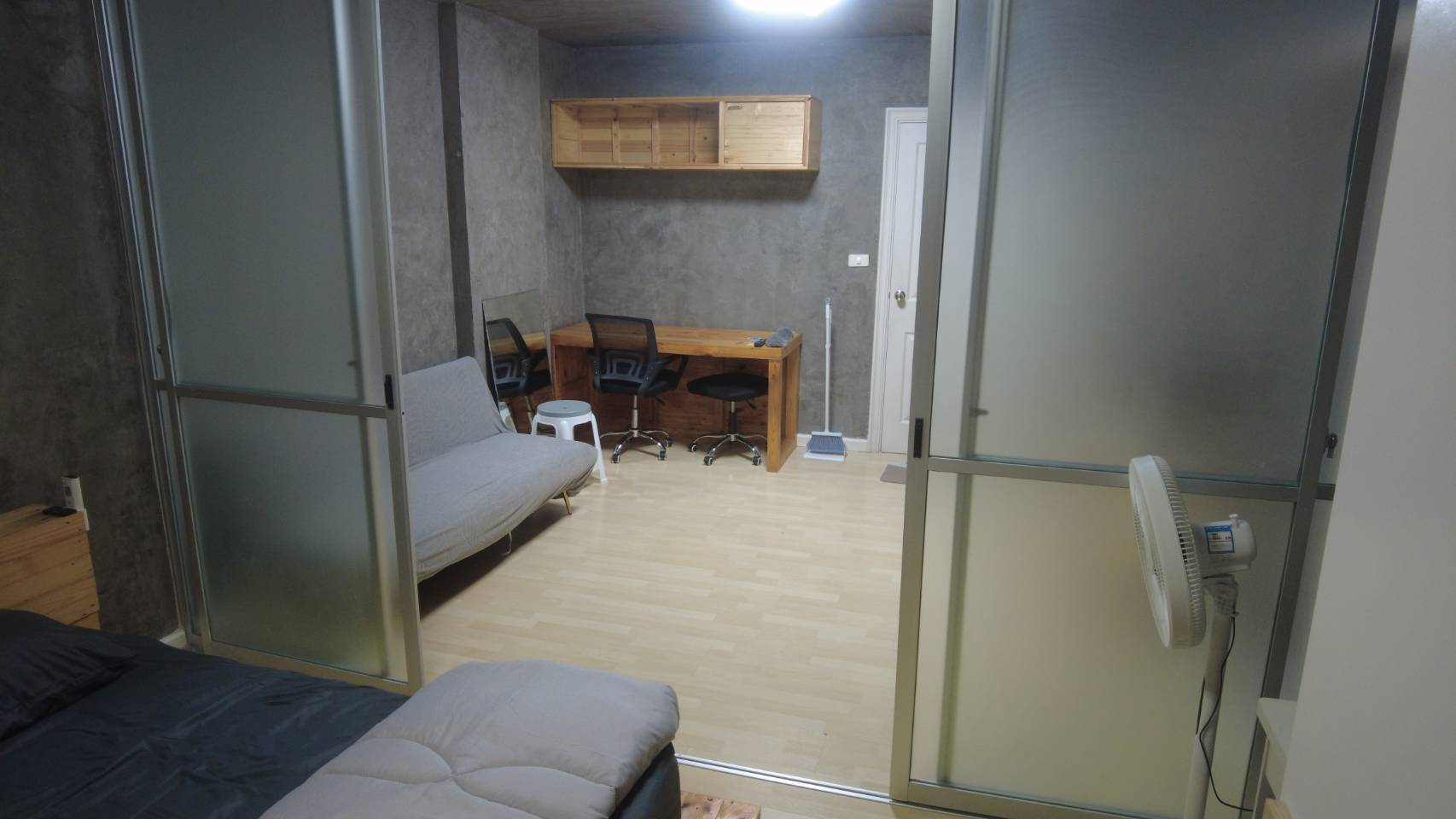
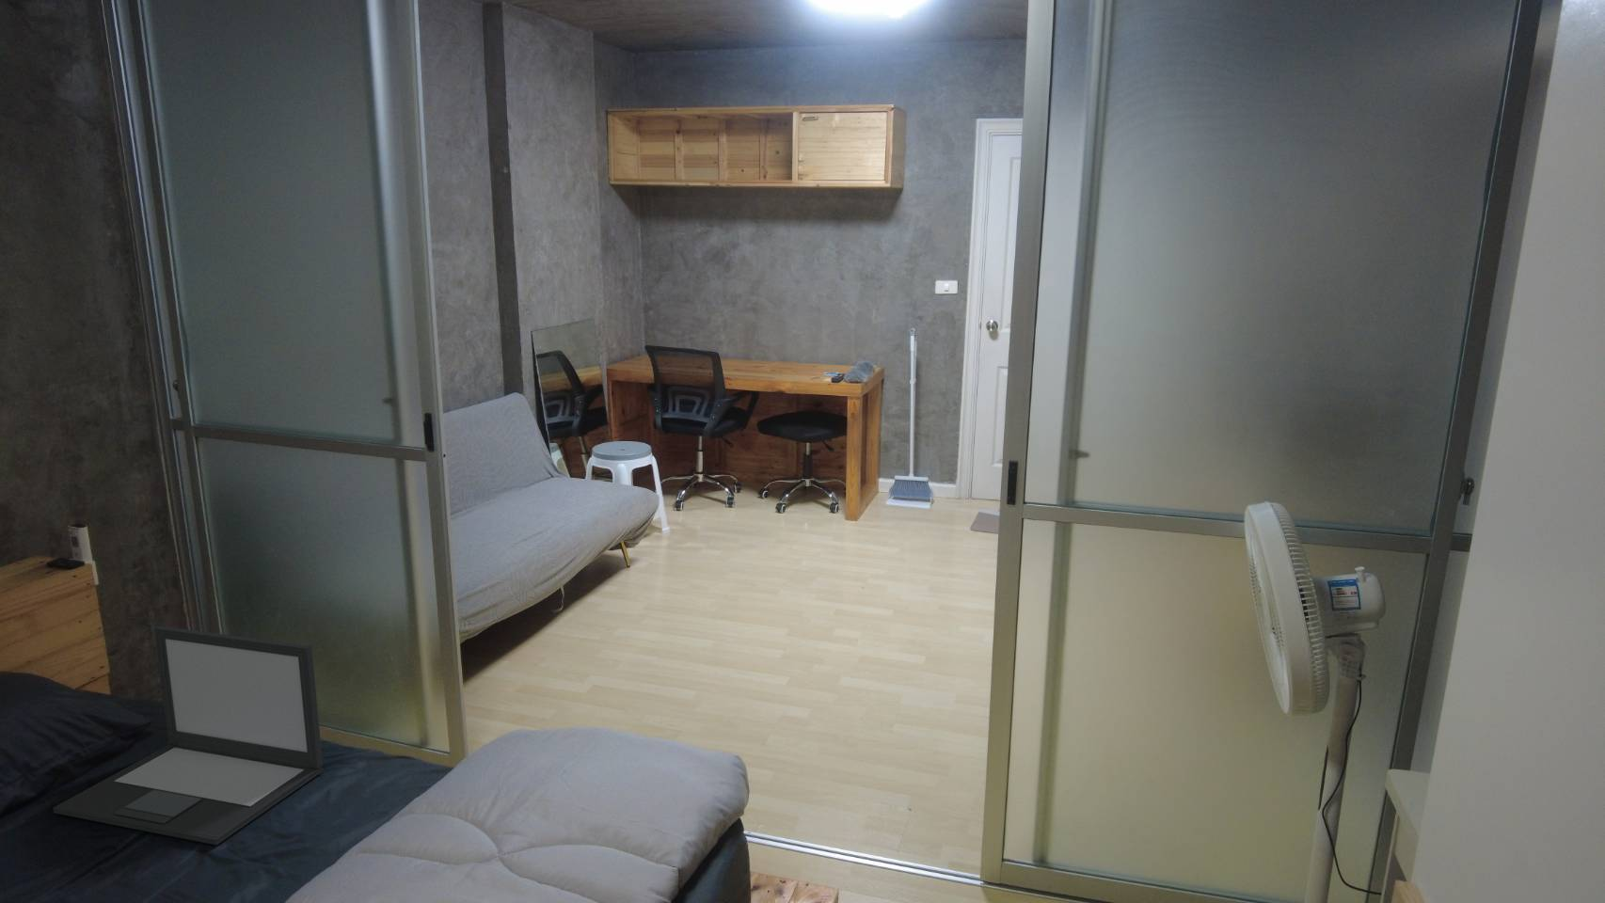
+ laptop [52,625,324,846]
